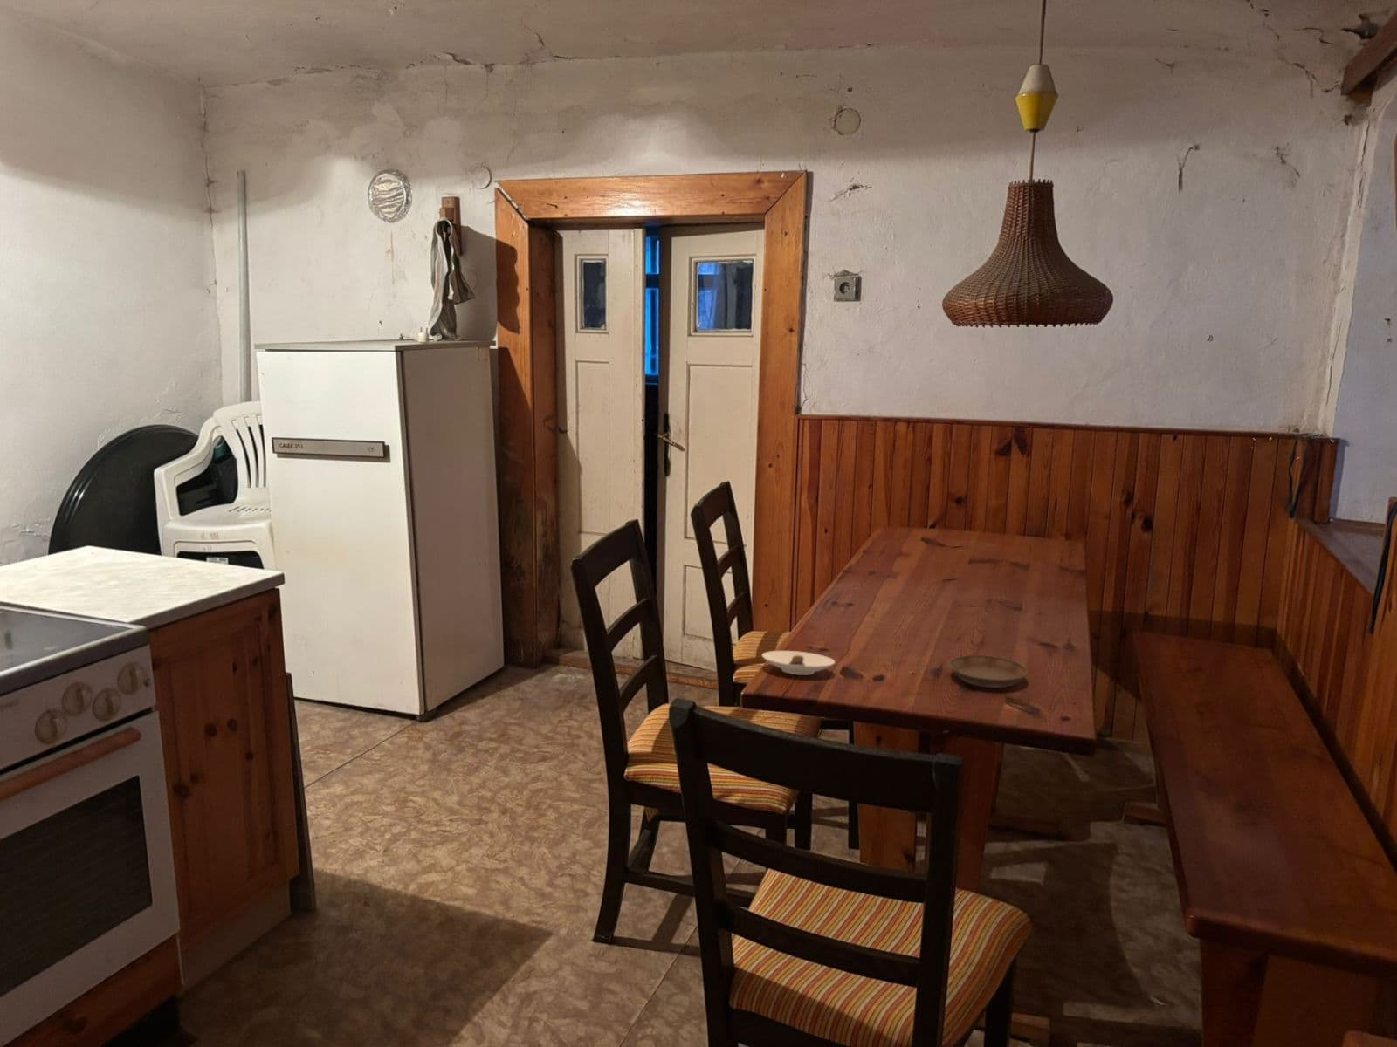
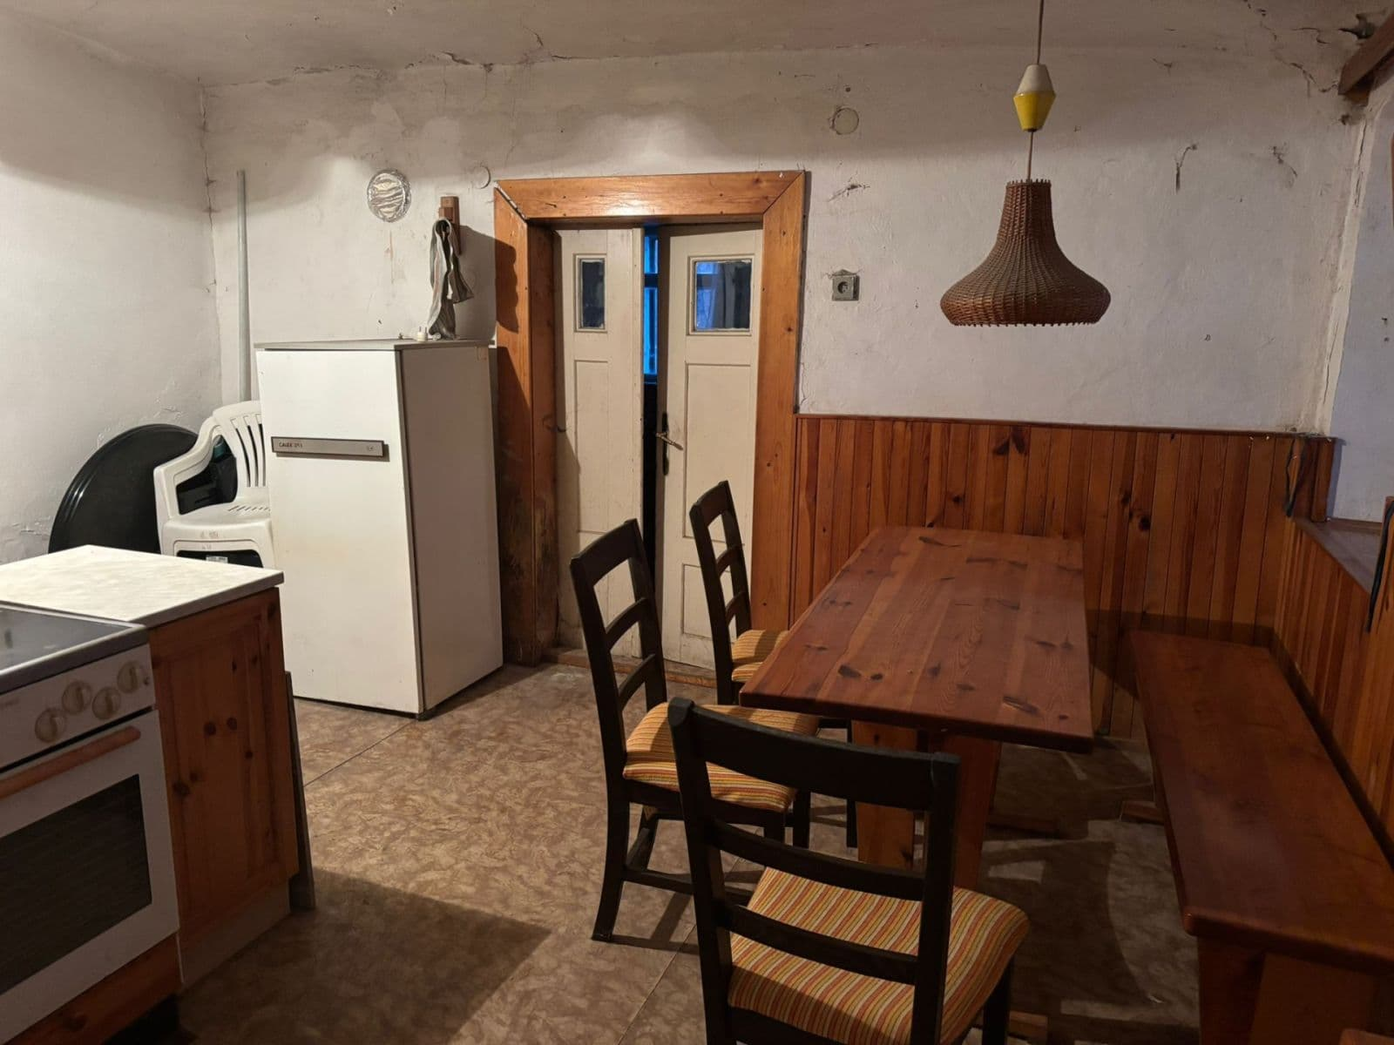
- saucer [948,654,1028,688]
- saucer [761,650,836,676]
